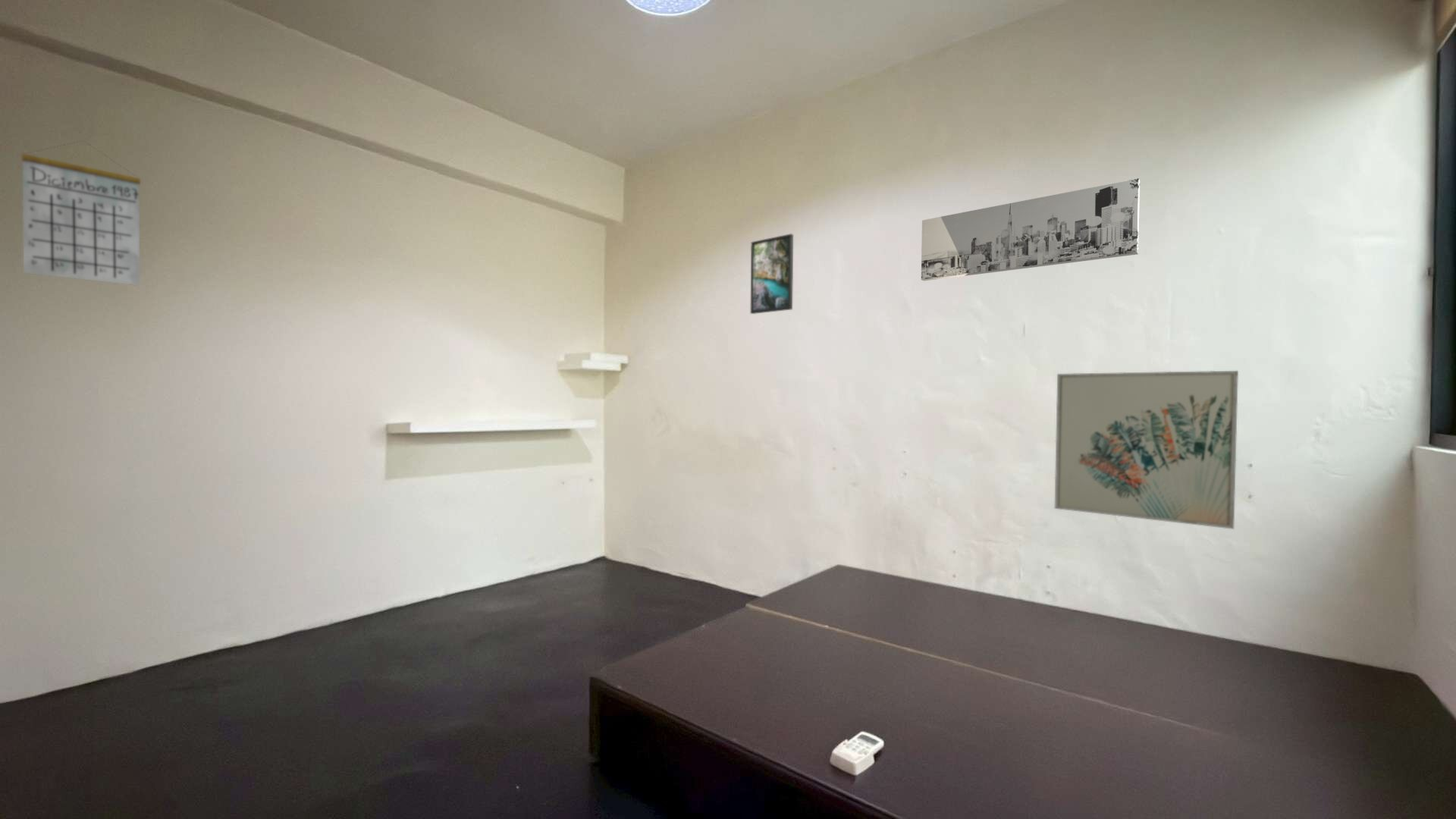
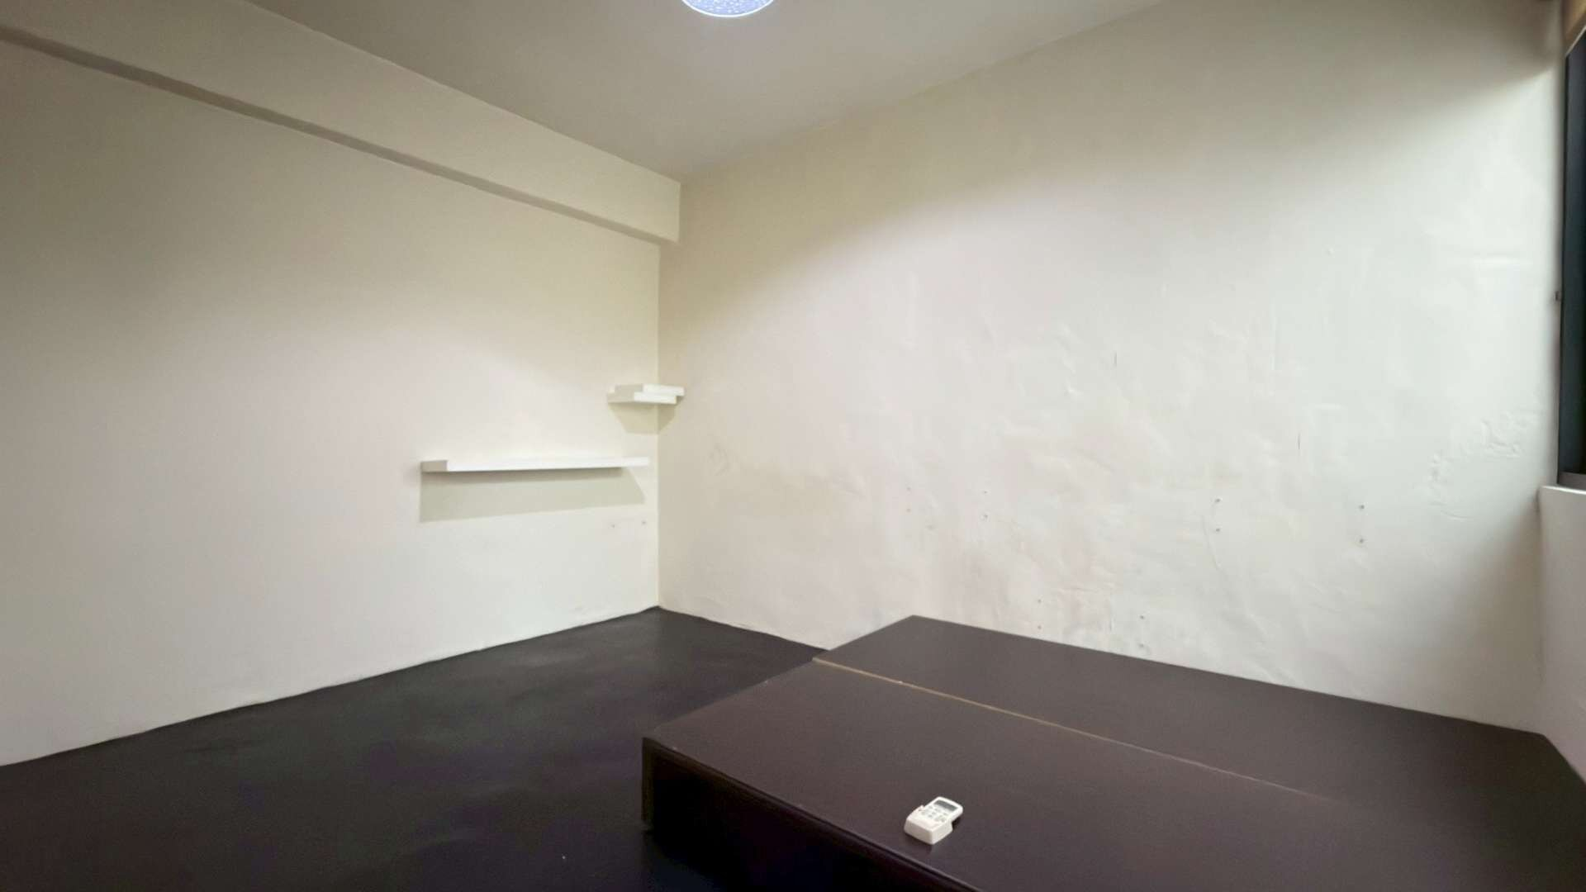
- wall art [1054,370,1239,530]
- calendar [21,140,141,287]
- wall art [921,177,1141,281]
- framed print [749,233,794,315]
